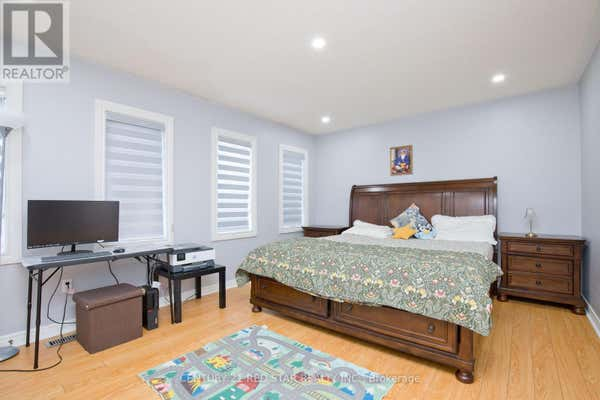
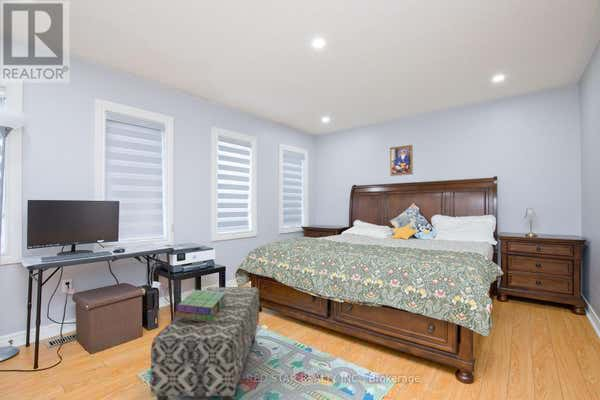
+ stack of books [174,289,226,321]
+ bench [150,286,260,400]
